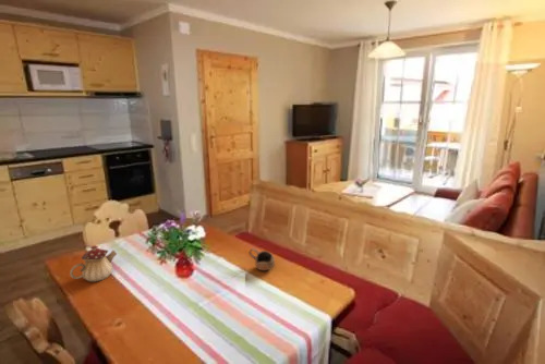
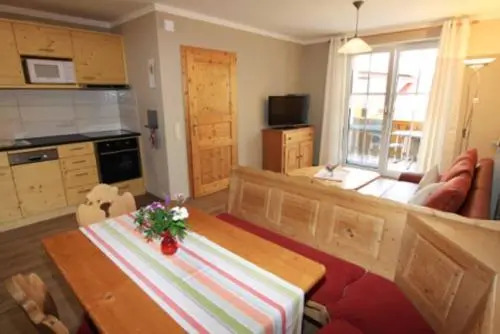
- teapot [69,244,118,283]
- cup [249,247,276,271]
